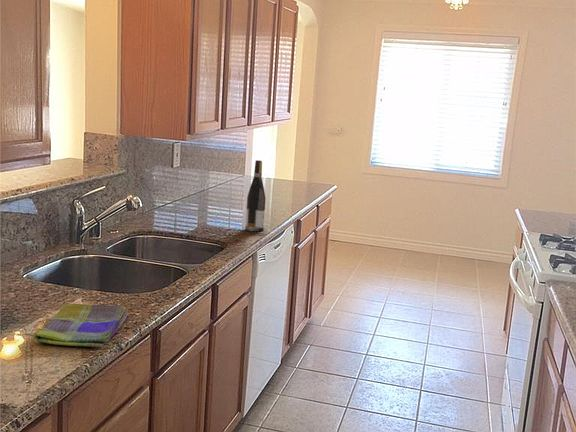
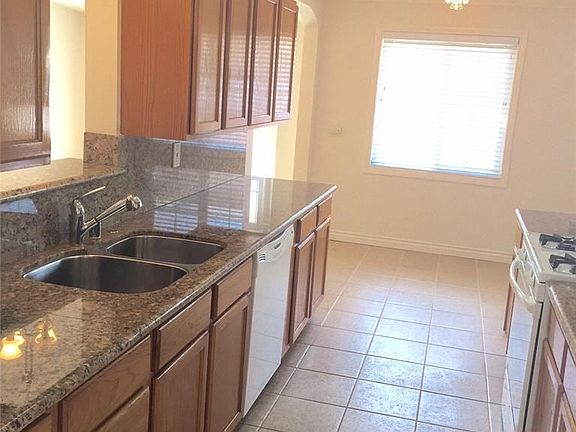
- dish towel [33,302,129,348]
- wine bottle [244,159,267,232]
